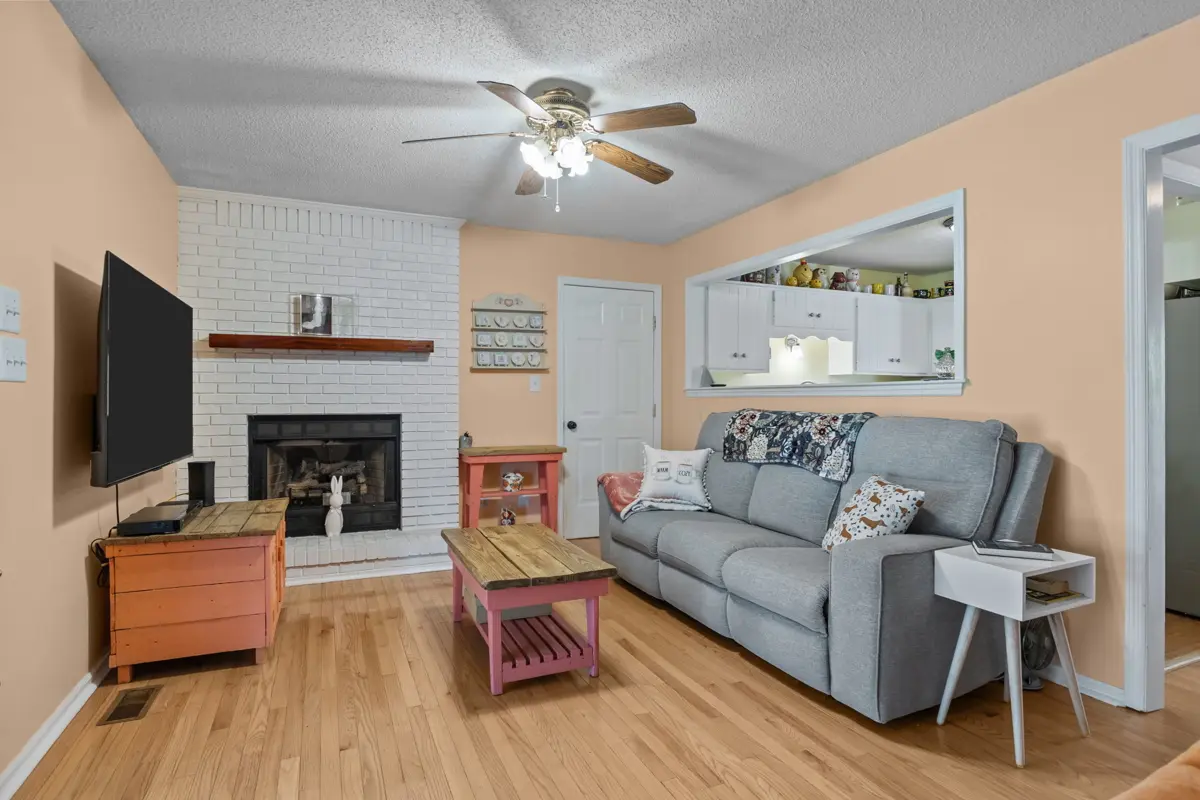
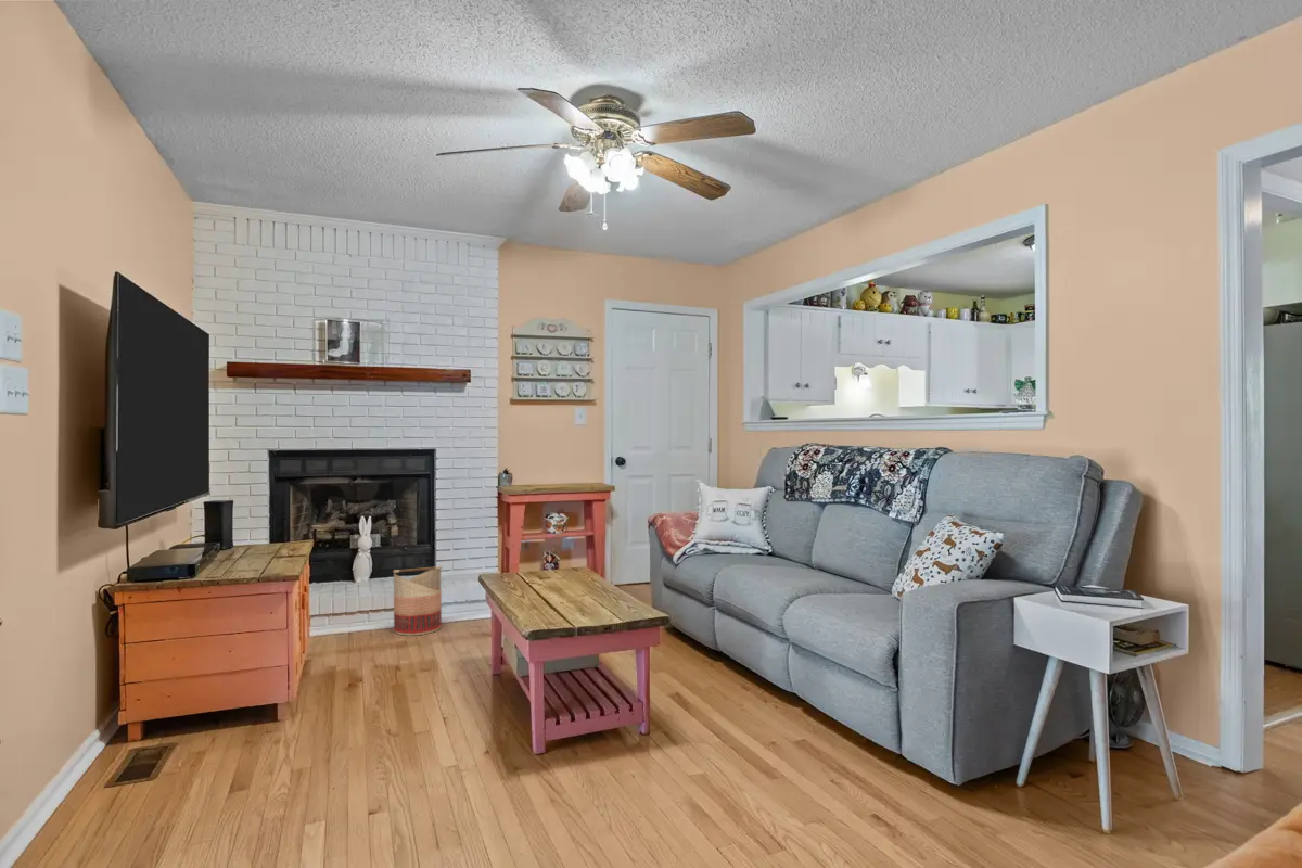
+ basket [392,565,443,637]
